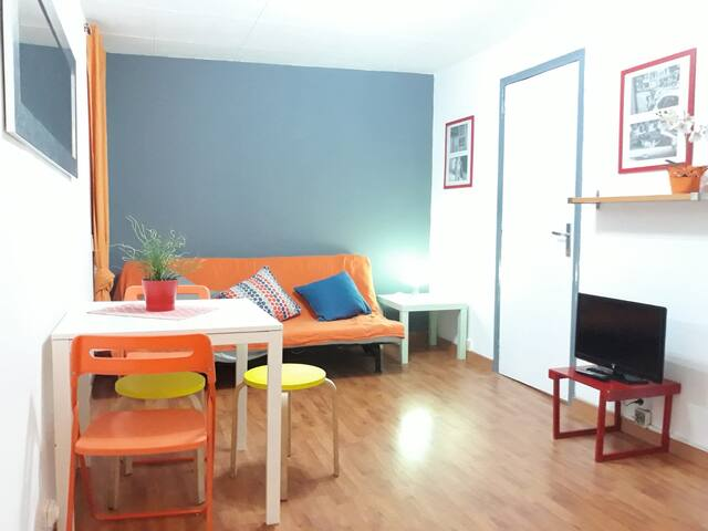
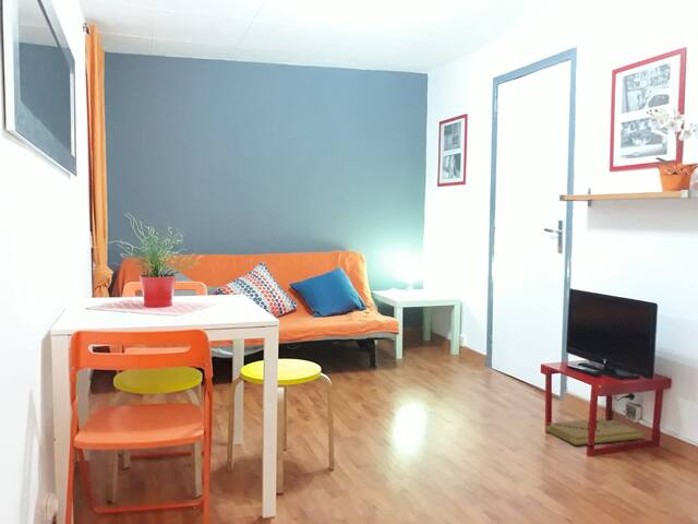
+ cardboard box [545,417,643,446]
